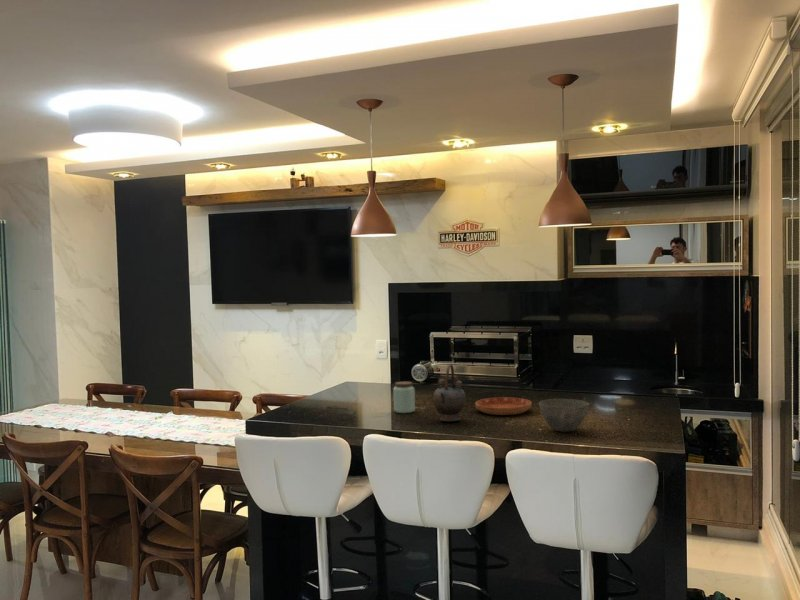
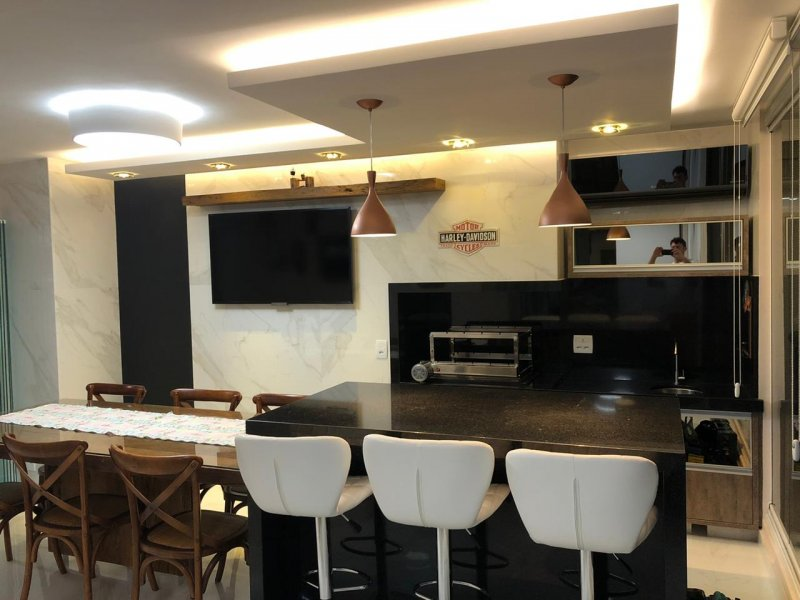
- teapot [431,363,467,423]
- saucer [474,396,533,416]
- peanut butter [392,381,416,414]
- bowl [538,398,591,433]
